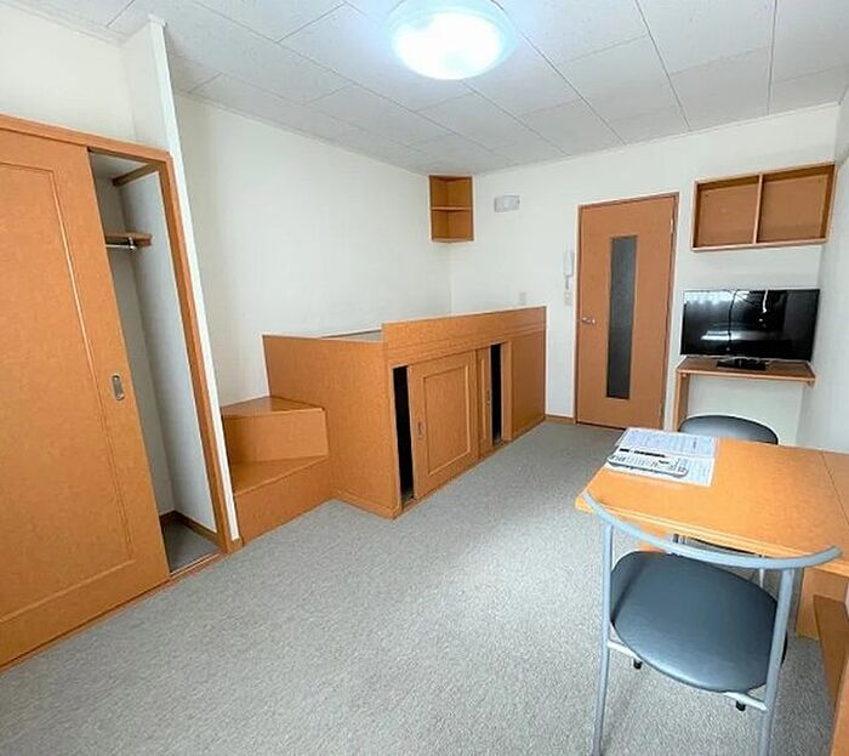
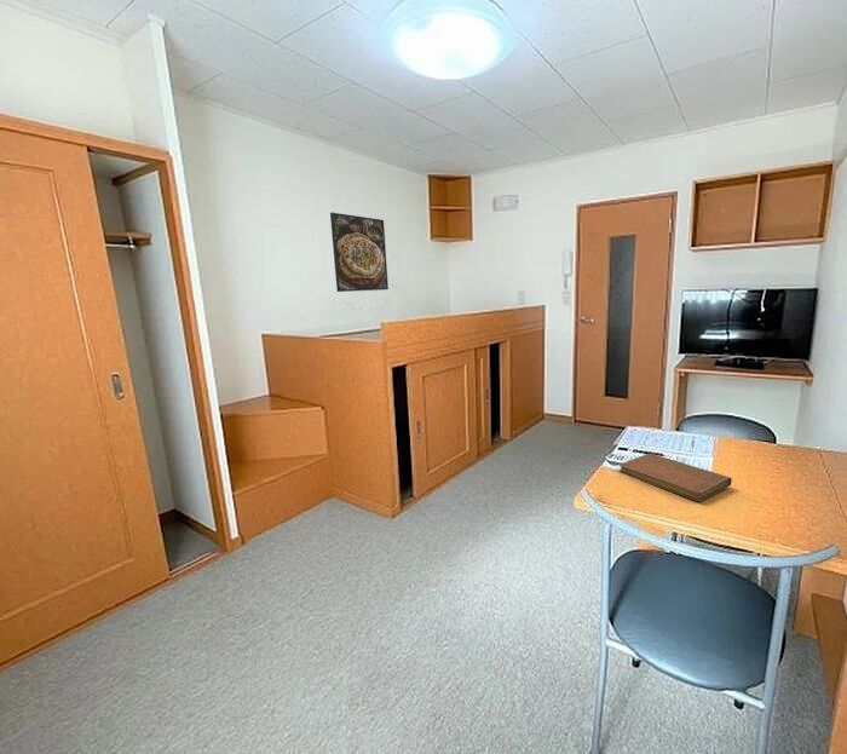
+ notebook [618,453,733,502]
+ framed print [329,212,390,293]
